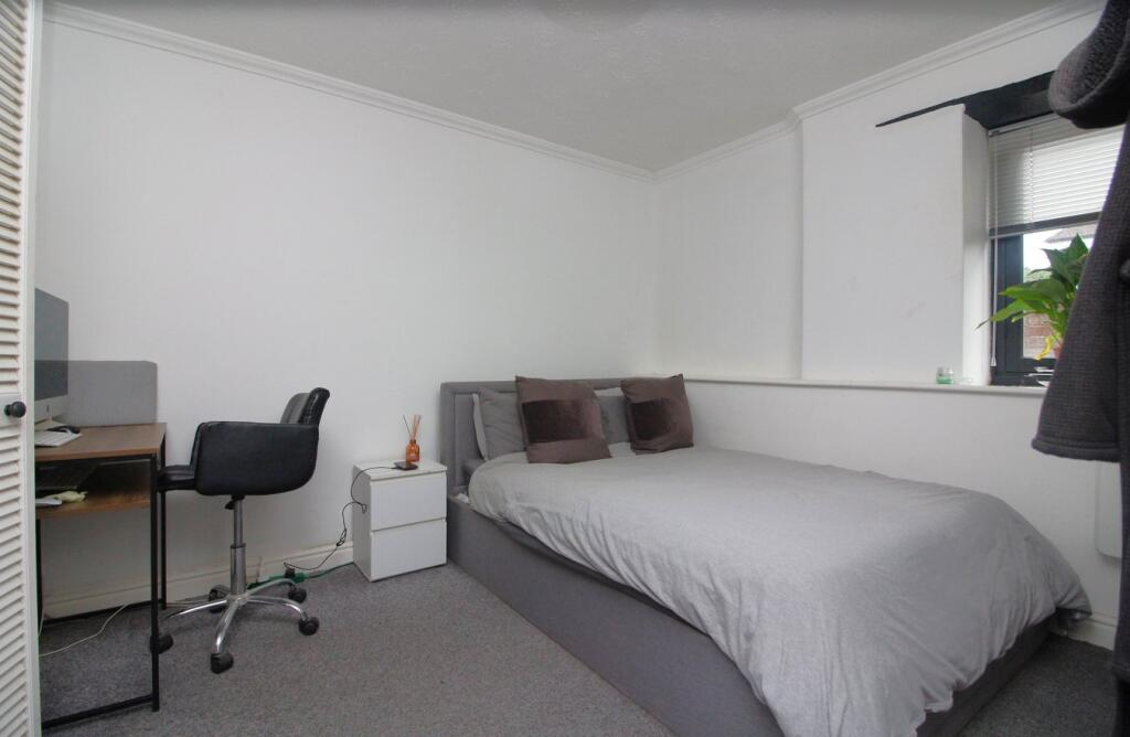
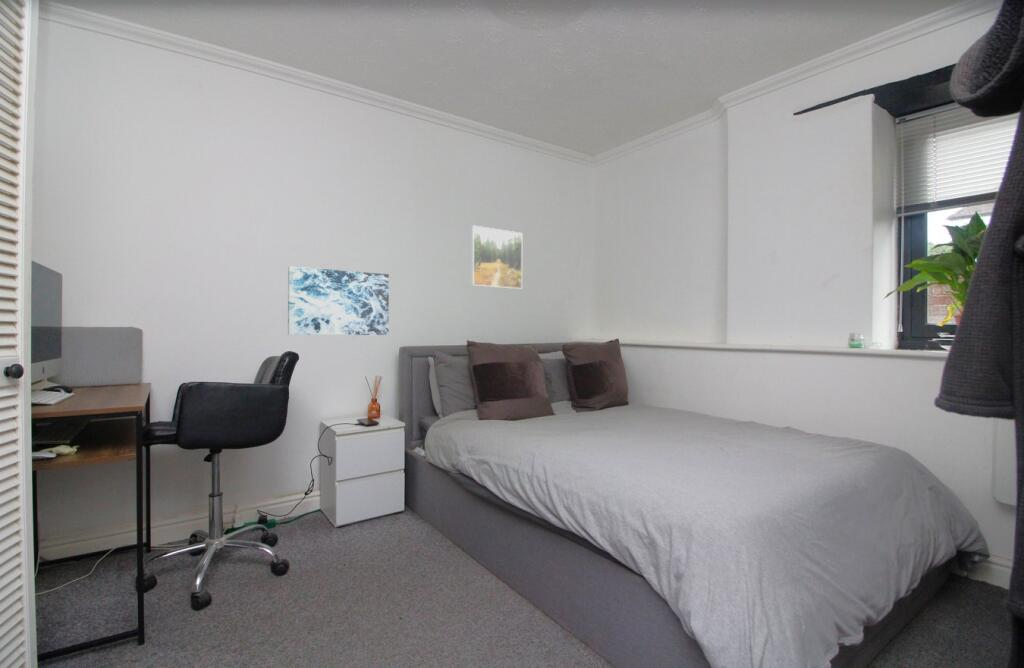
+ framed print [470,224,523,290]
+ wall art [287,266,390,336]
